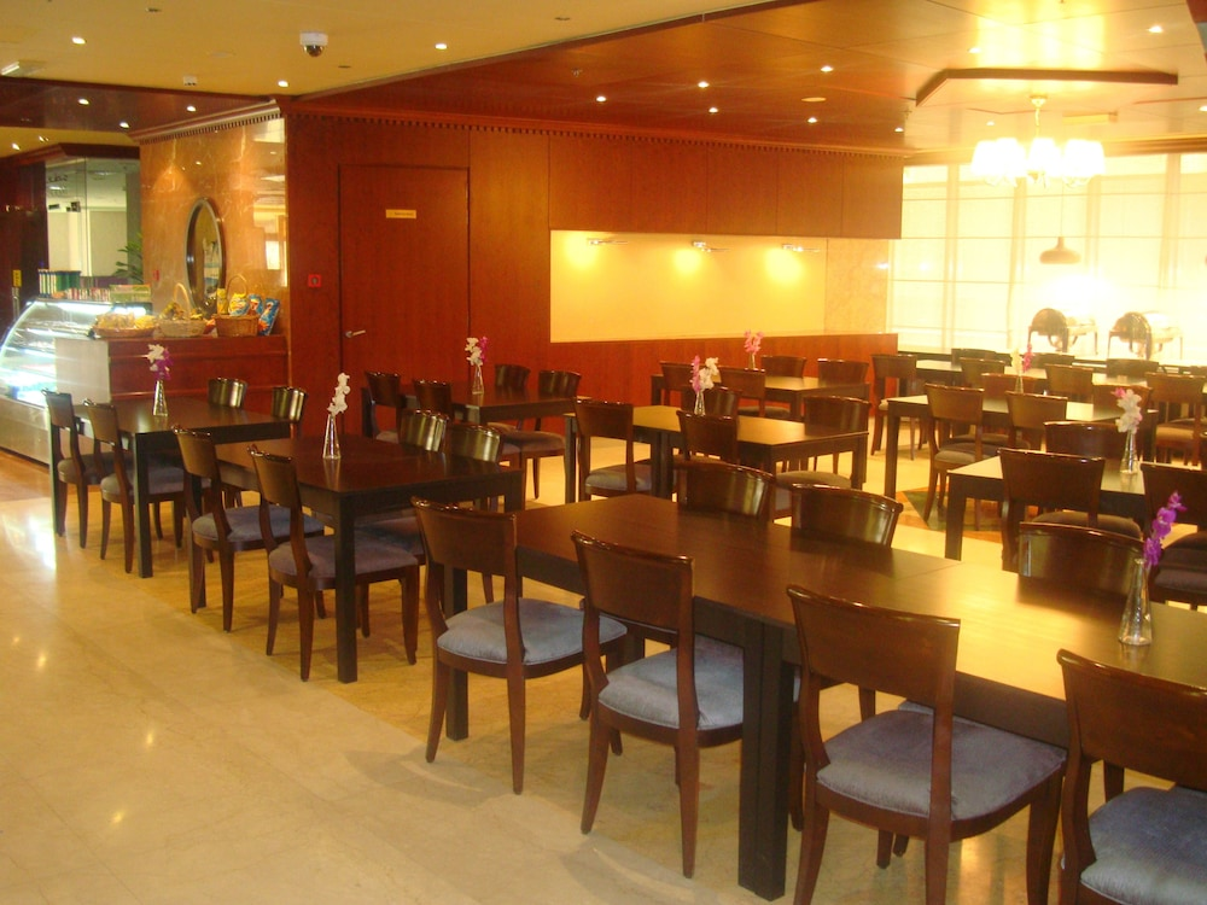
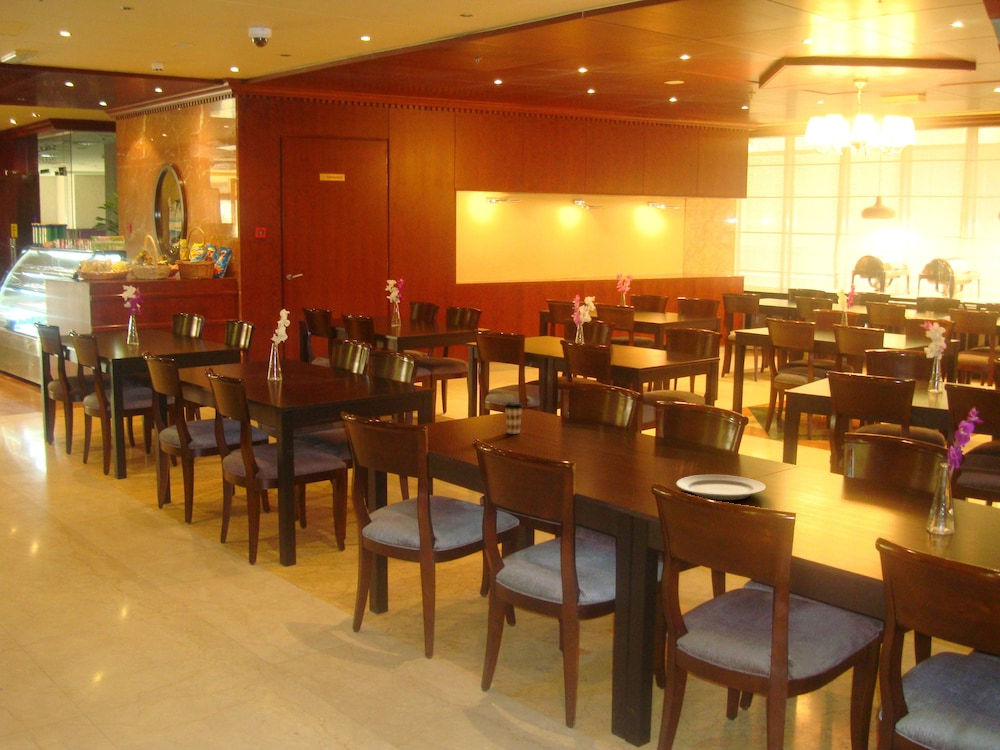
+ chinaware [675,474,767,501]
+ coffee cup [503,401,524,435]
